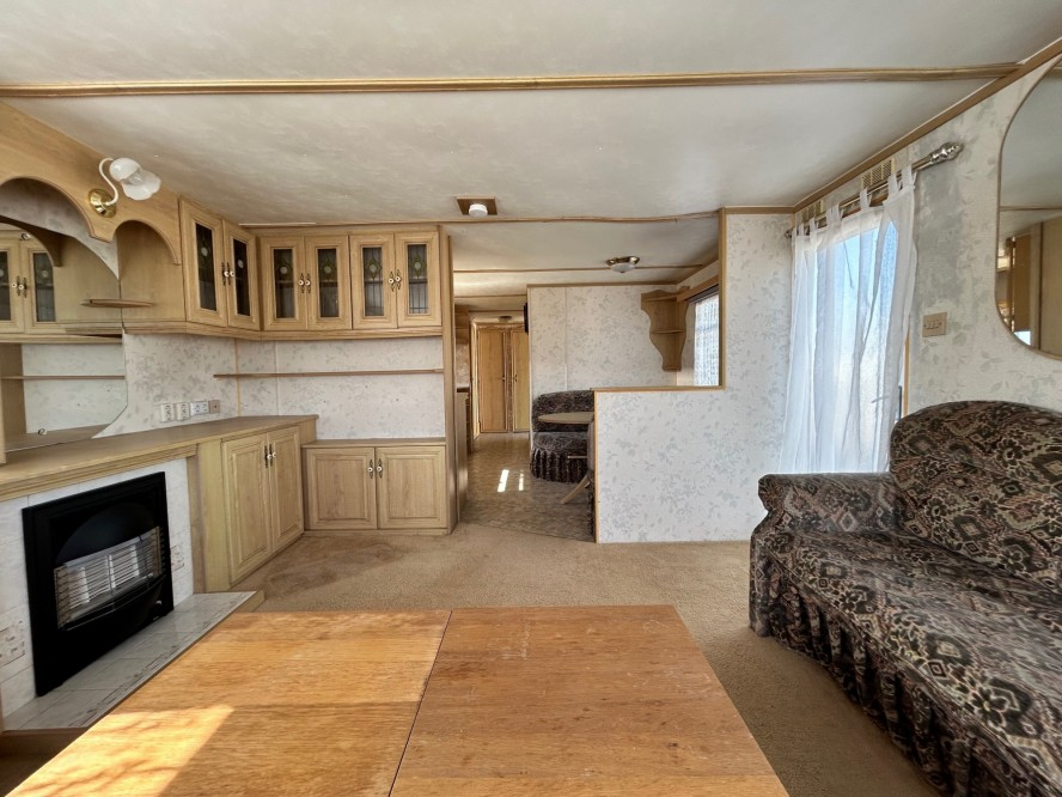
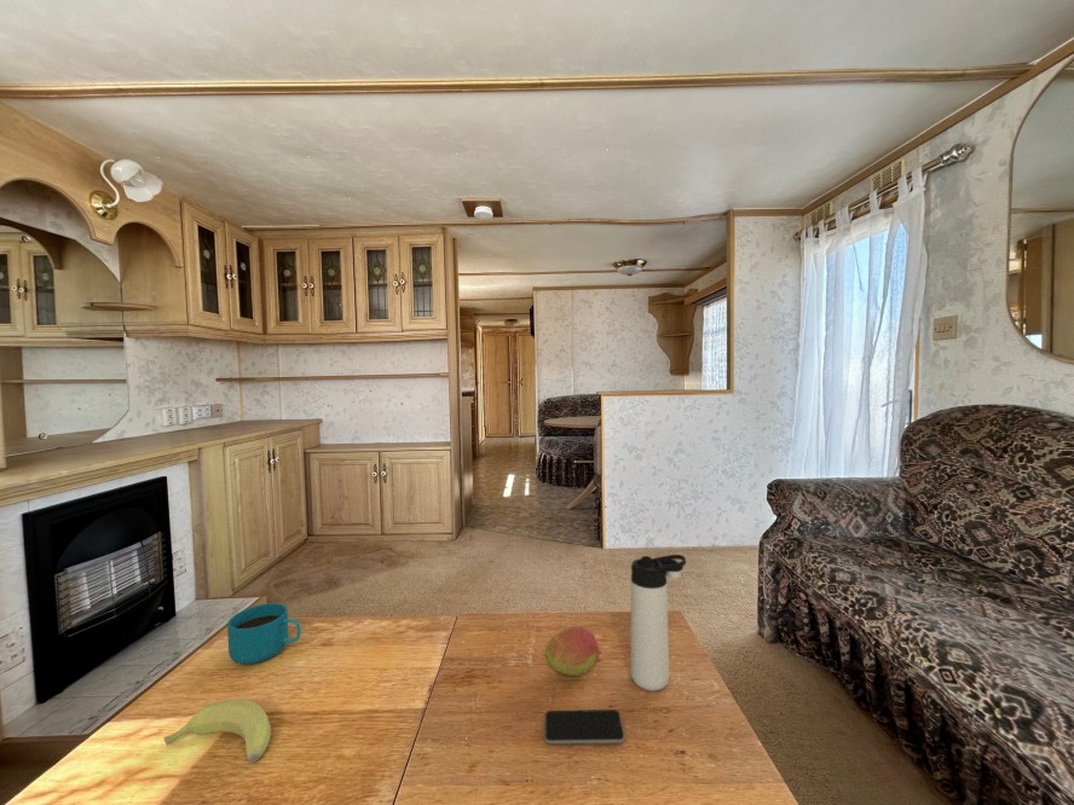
+ cup [226,602,302,666]
+ fruit [544,626,602,677]
+ thermos bottle [629,554,687,691]
+ smartphone [543,708,626,745]
+ banana [162,697,272,764]
